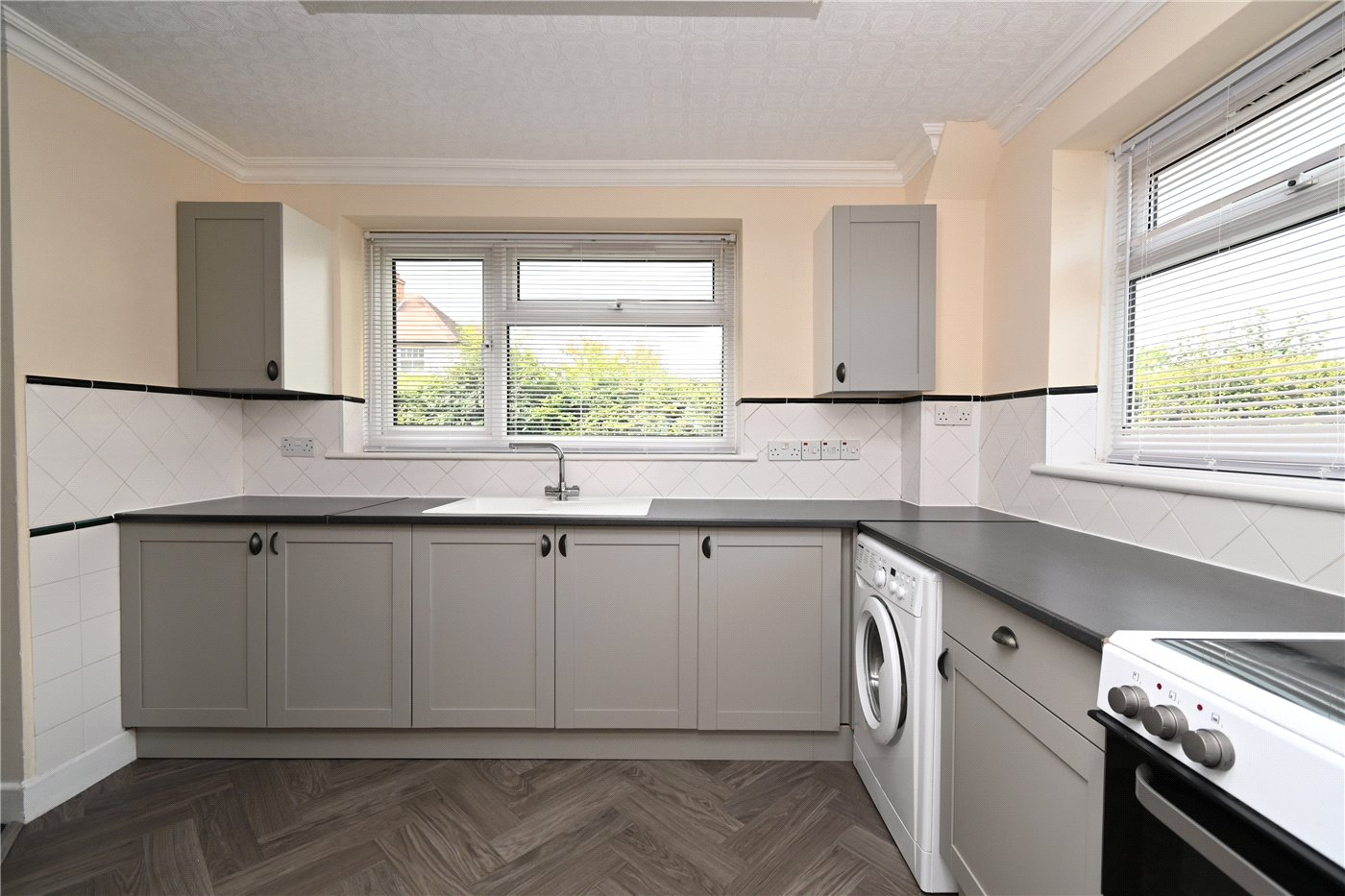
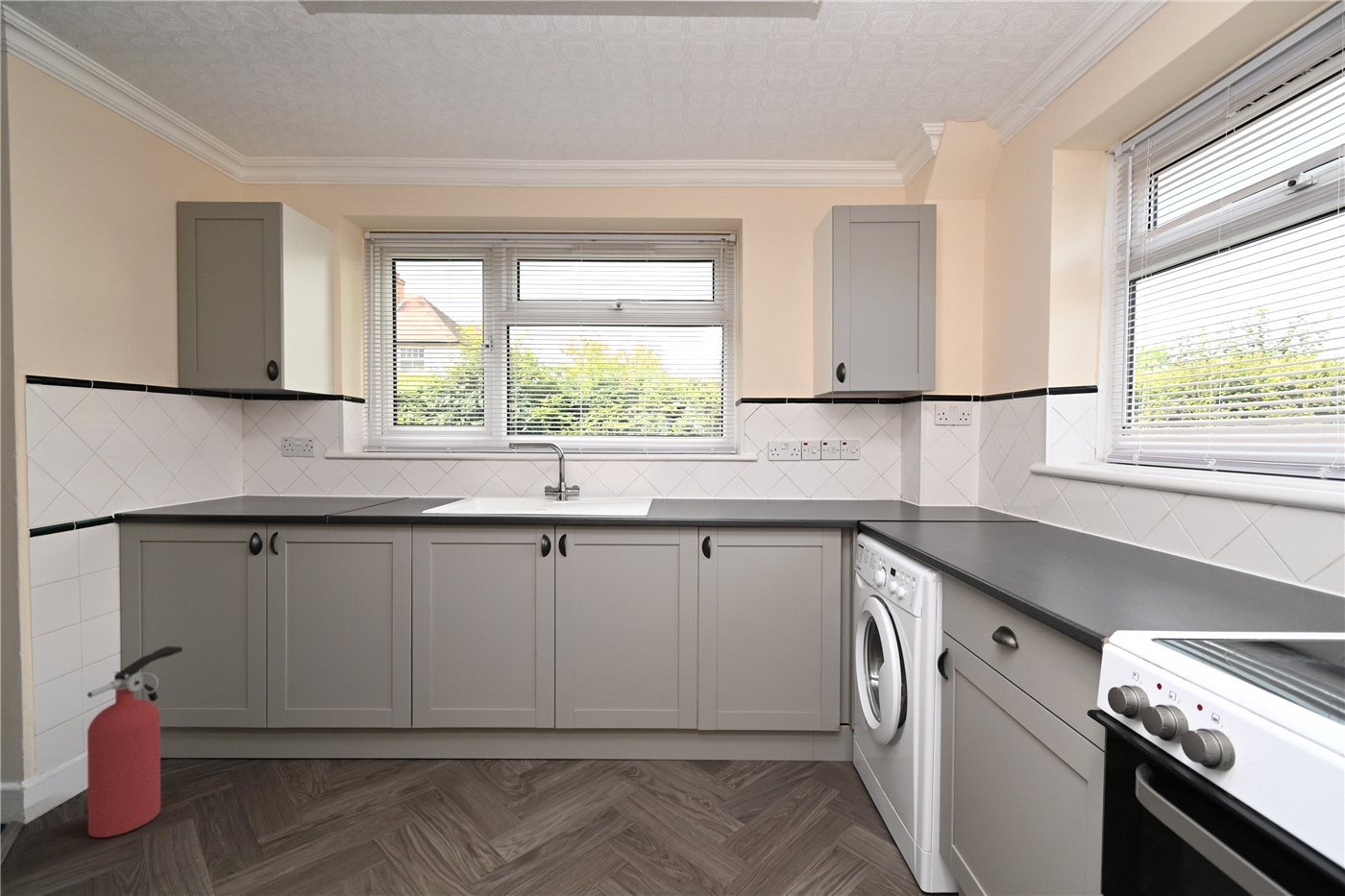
+ fire extinguisher [86,645,183,838]
